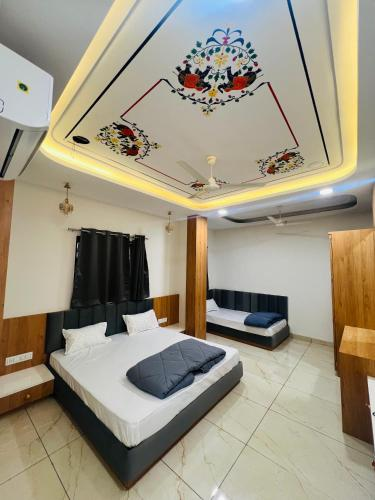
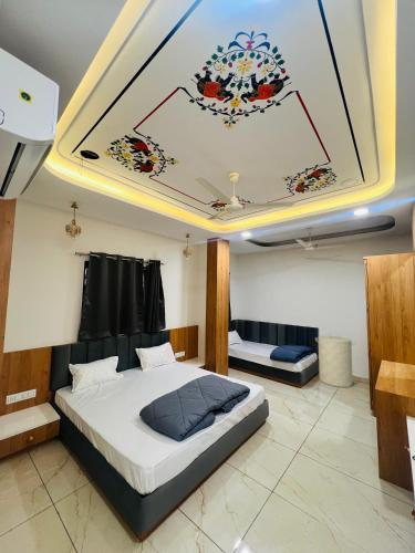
+ laundry hamper [314,331,356,388]
